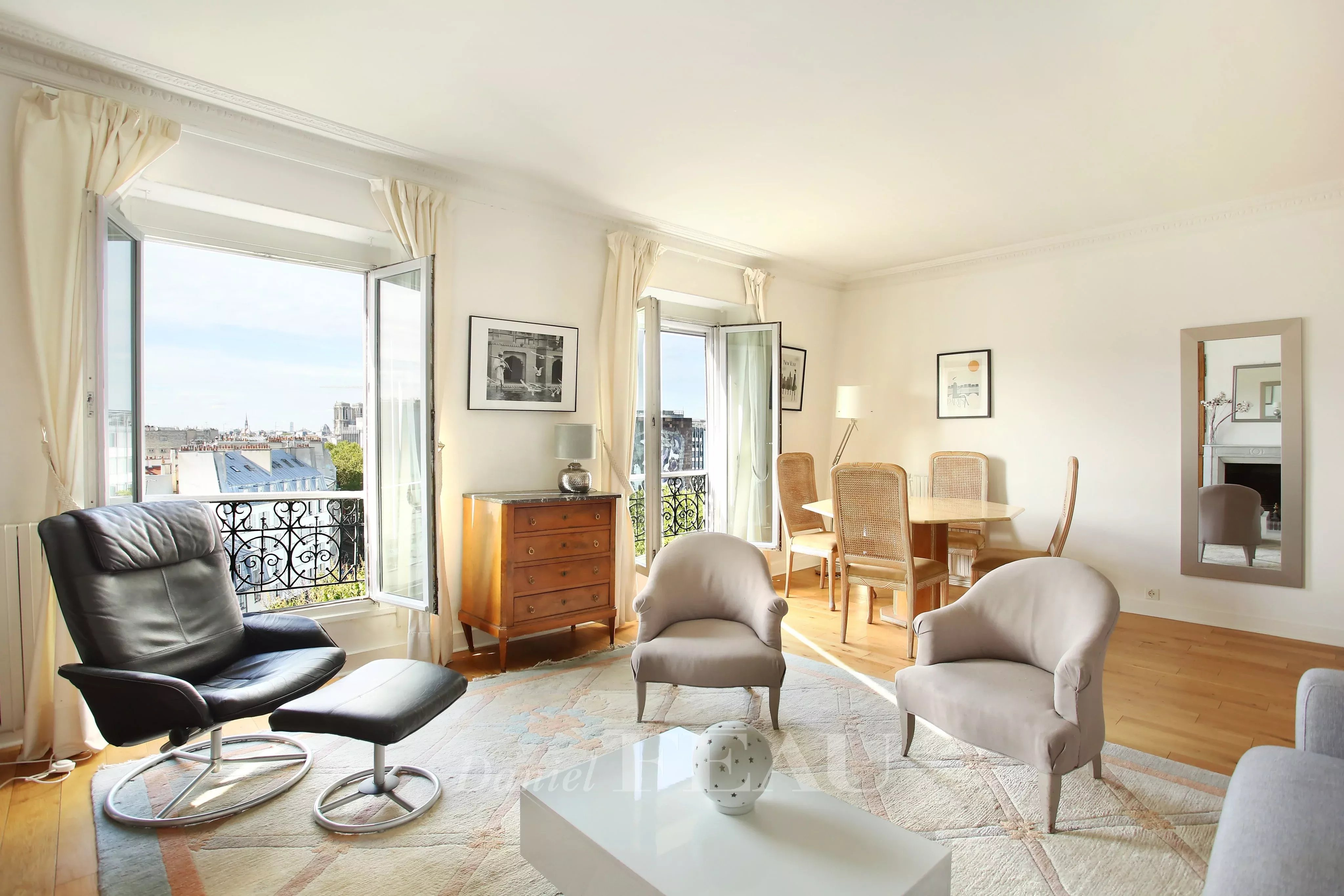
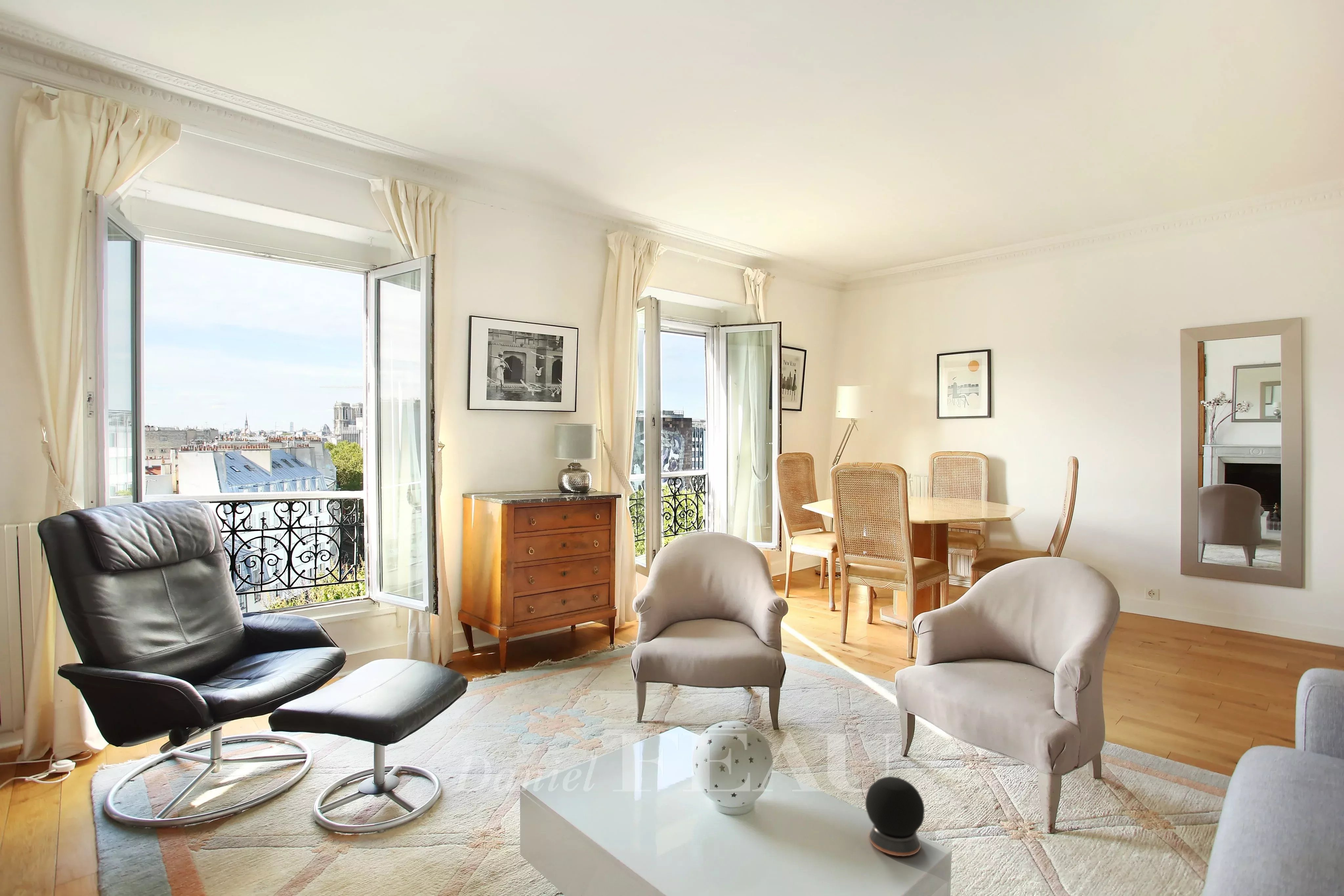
+ speaker [865,776,925,857]
